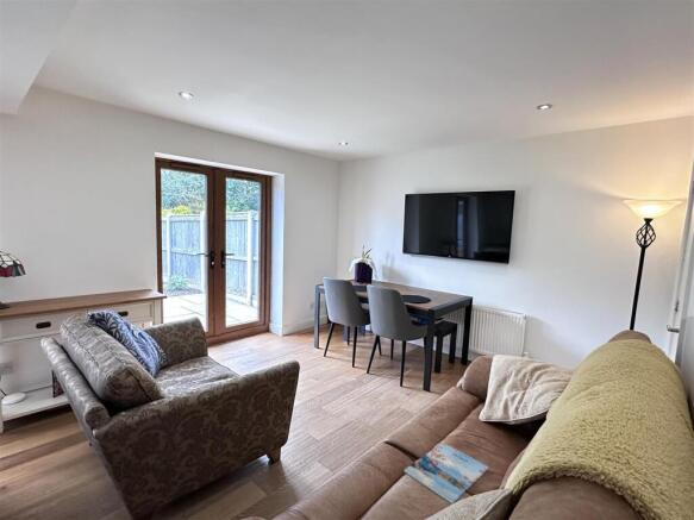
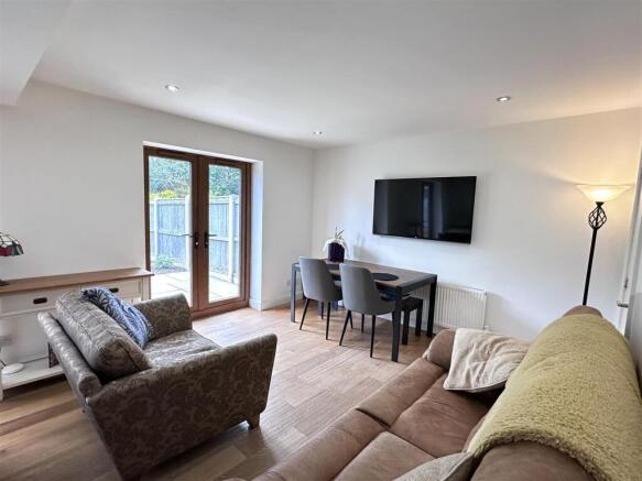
- magazine [404,441,489,505]
